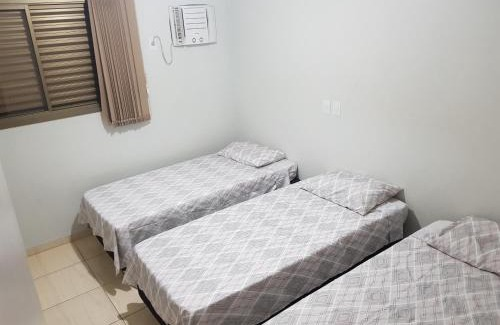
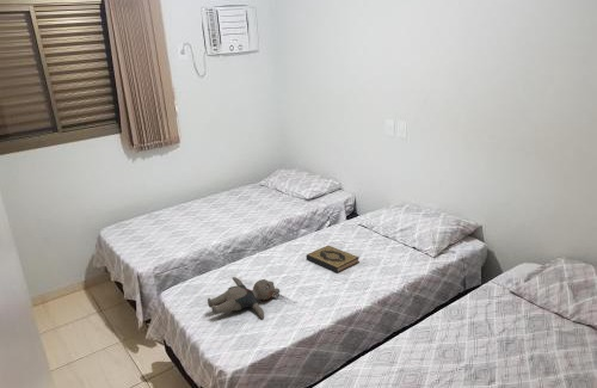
+ hardback book [306,245,361,273]
+ teddy bear [207,276,281,320]
